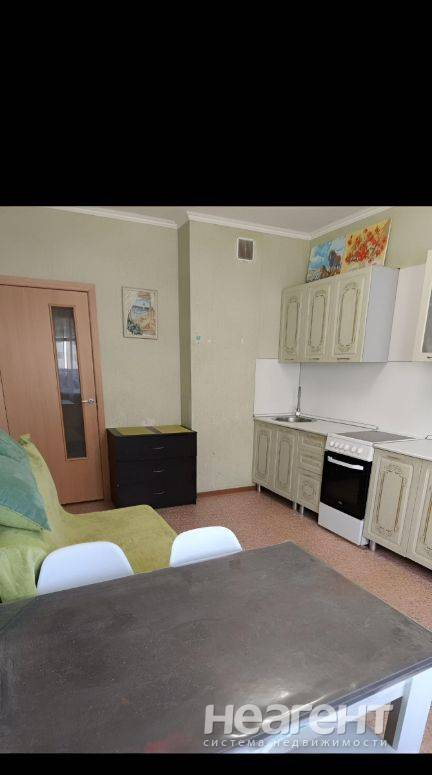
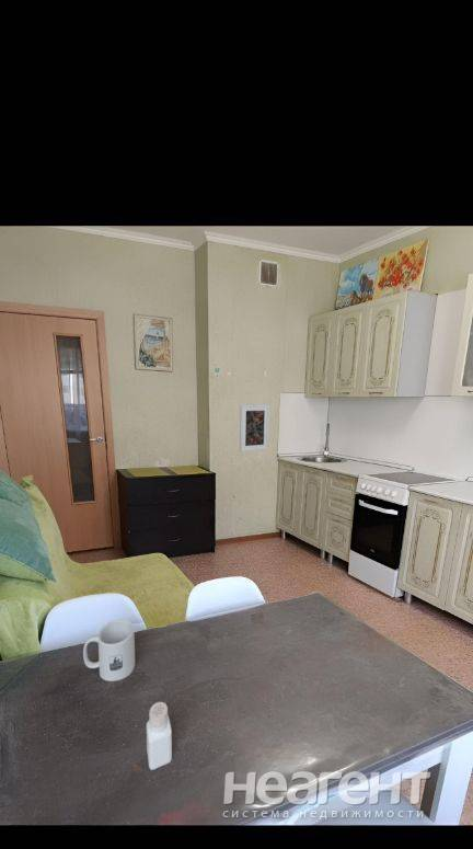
+ pepper shaker [146,701,173,771]
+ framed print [239,403,270,454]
+ mug [82,618,136,682]
